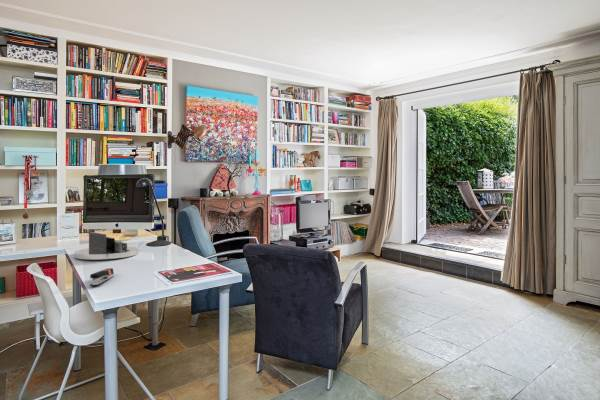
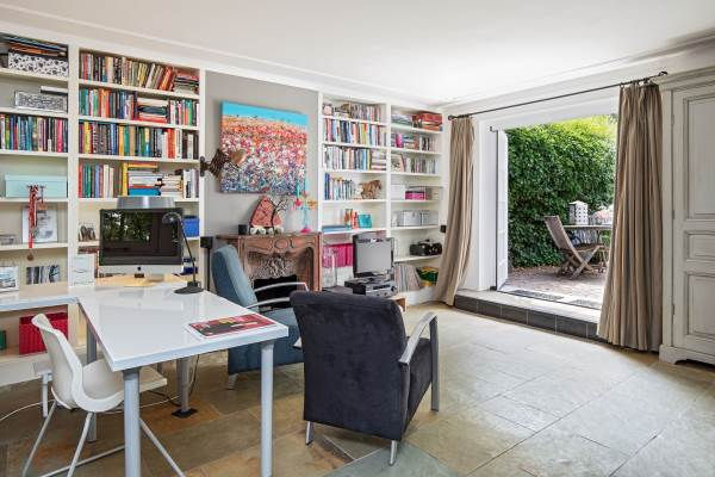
- desk organizer [73,230,140,260]
- stapler [89,267,115,287]
